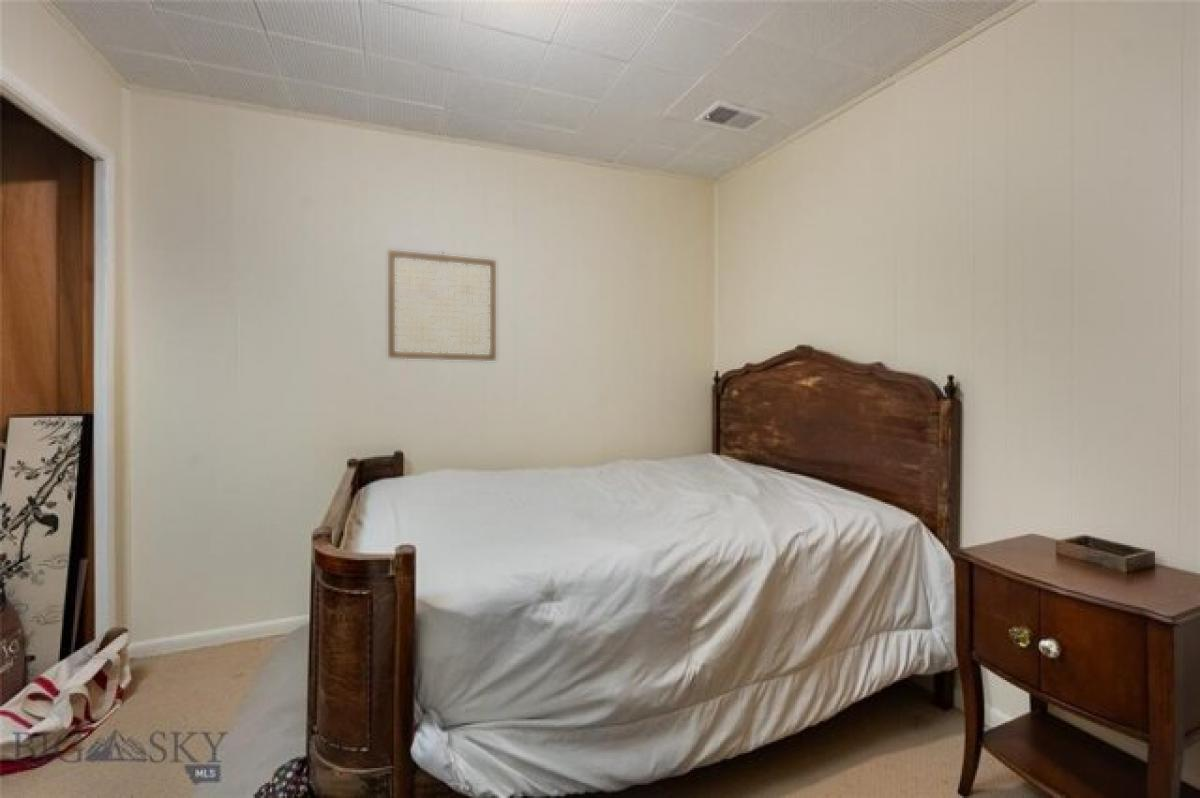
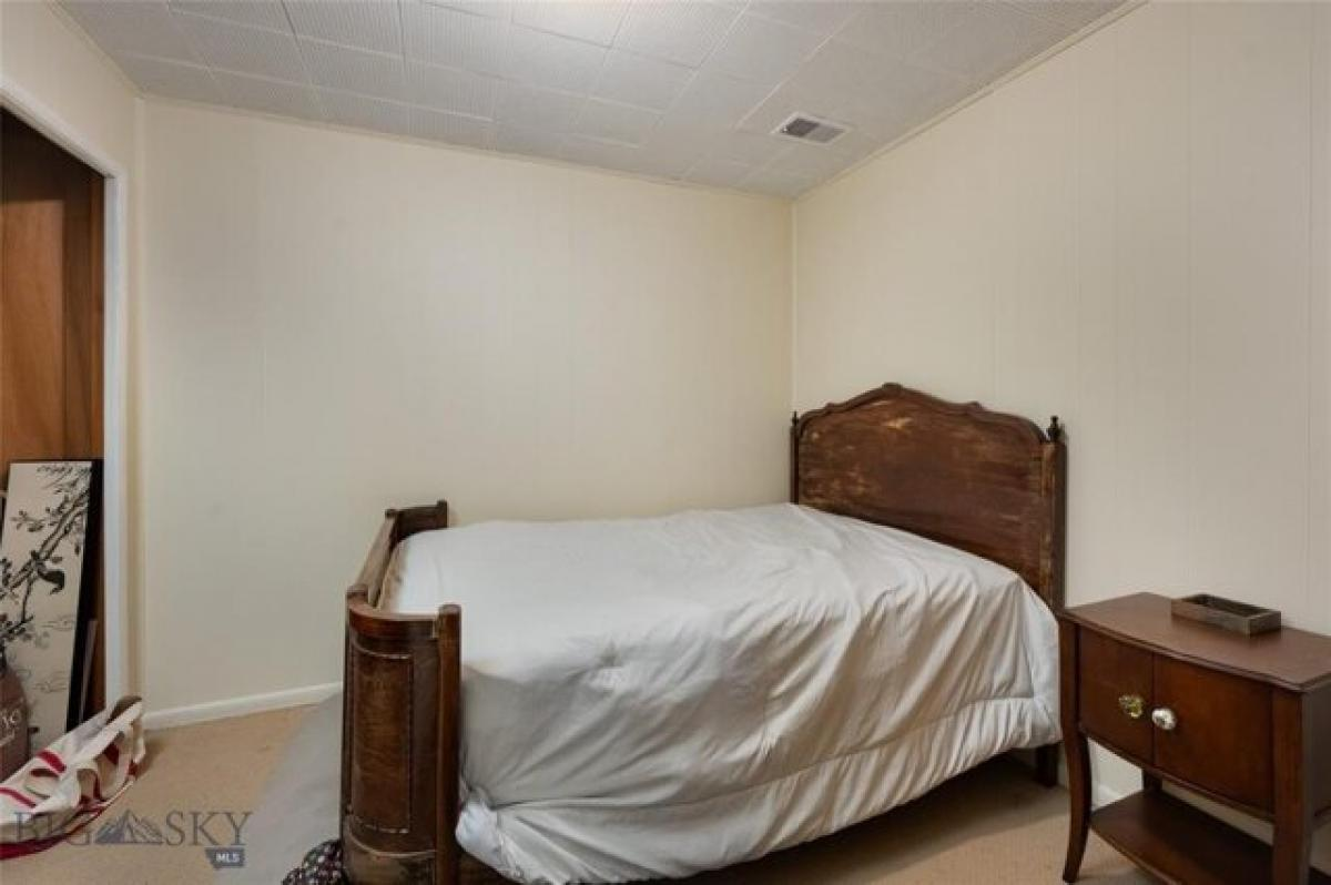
- wall art [387,249,497,362]
